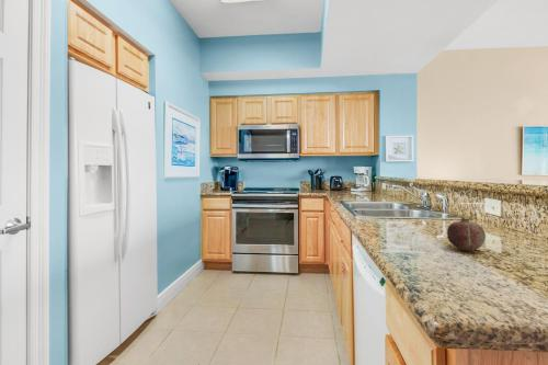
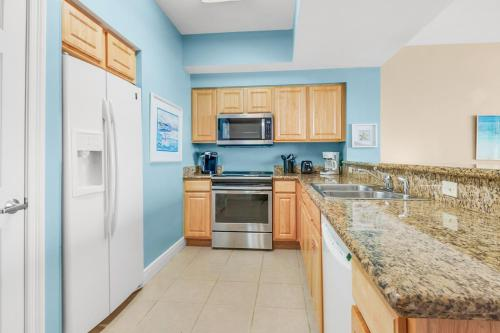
- fruit [446,216,487,251]
